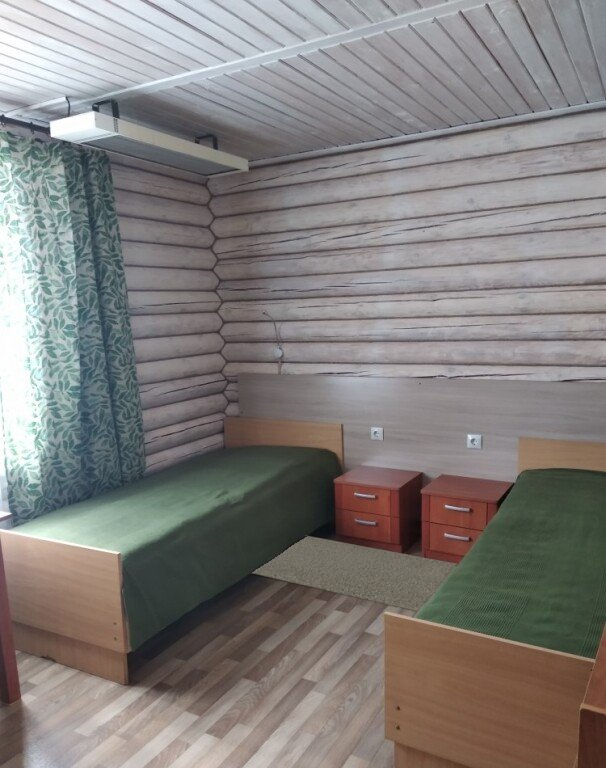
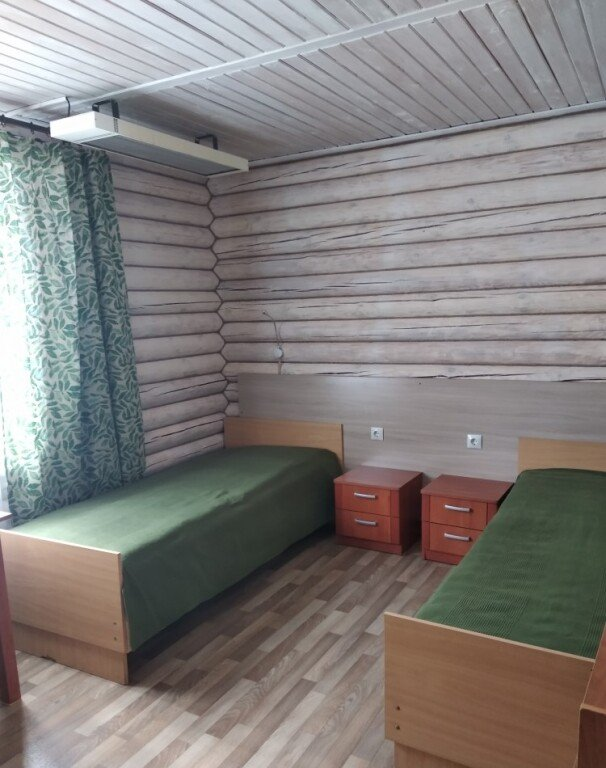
- rug [251,535,458,612]
